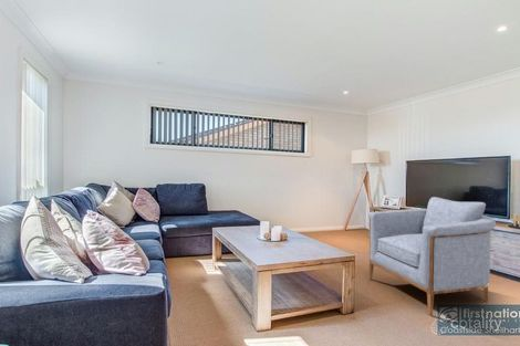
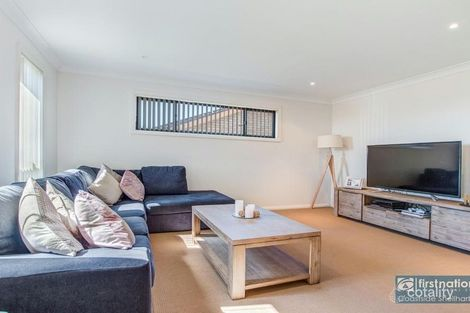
- armchair [367,196,497,317]
